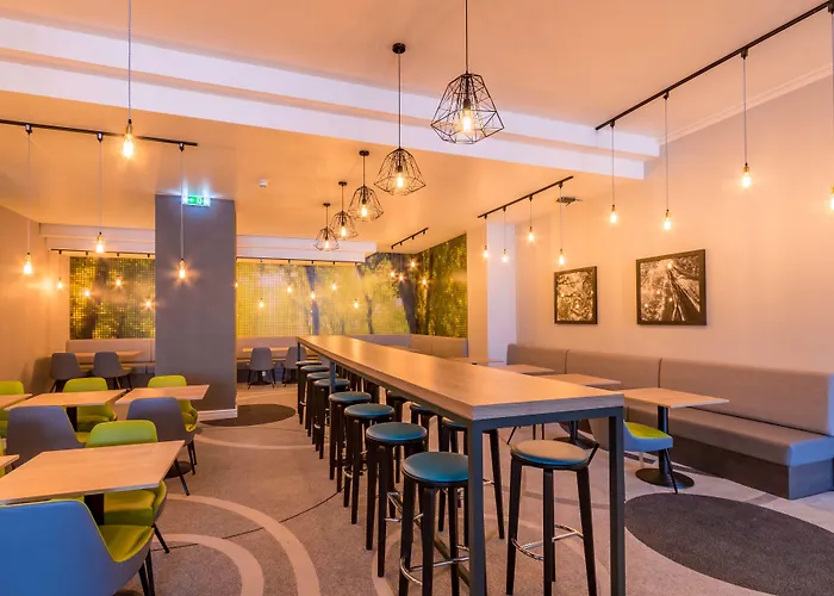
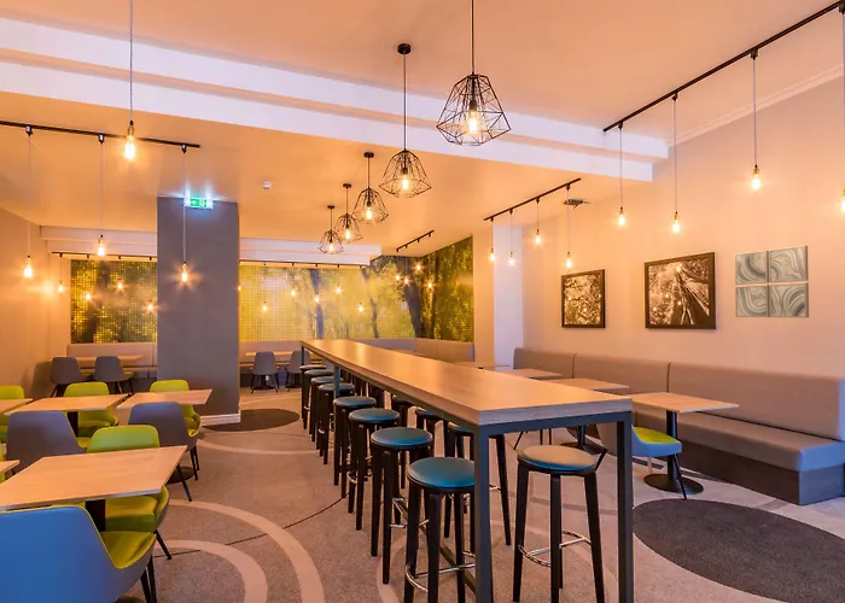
+ wall art [734,245,810,320]
